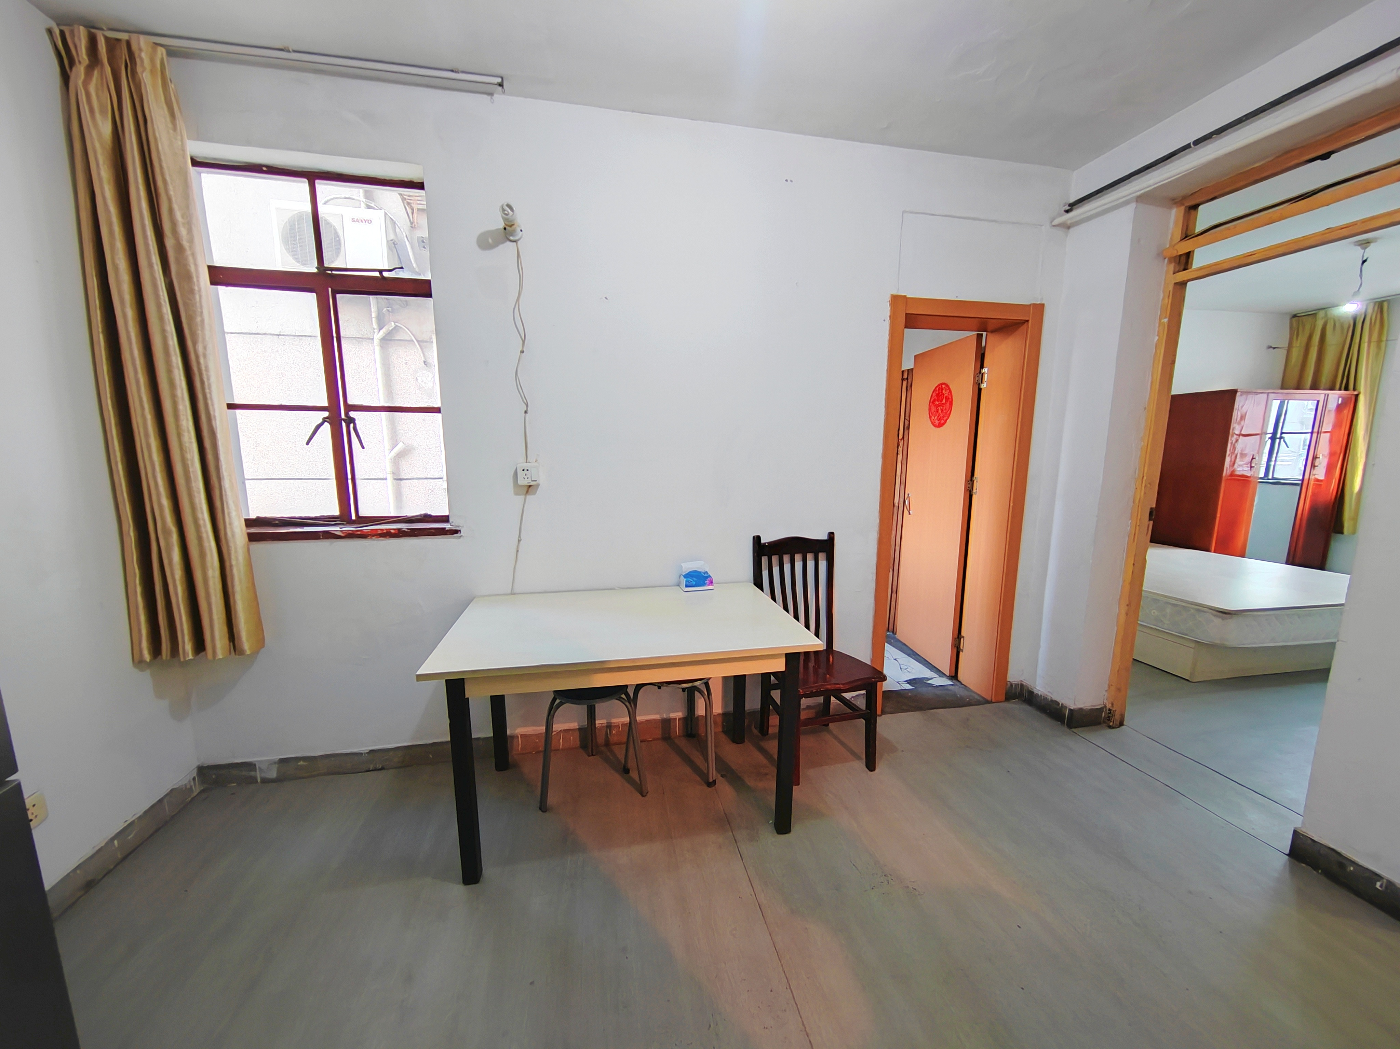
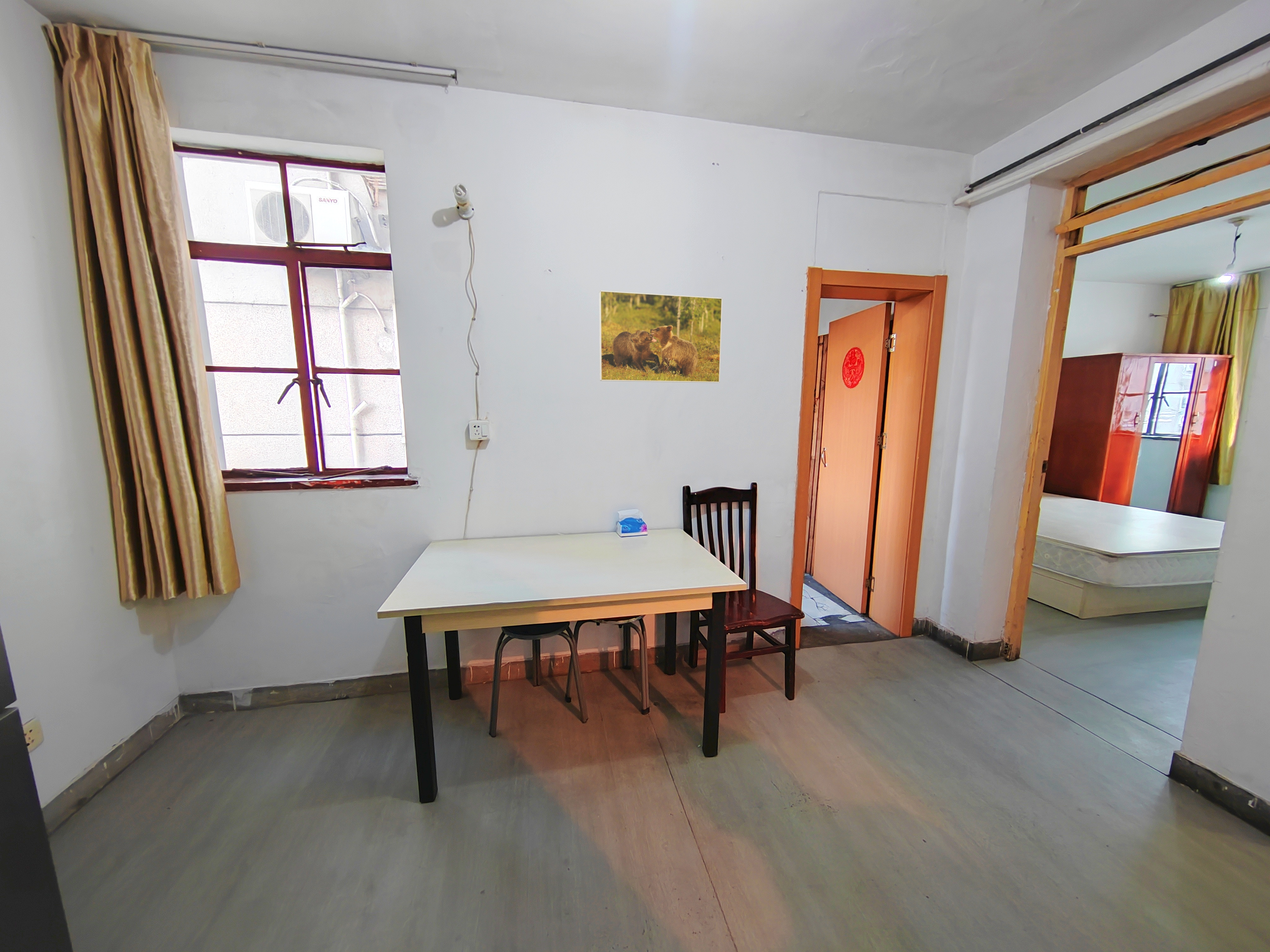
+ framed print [599,290,723,383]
